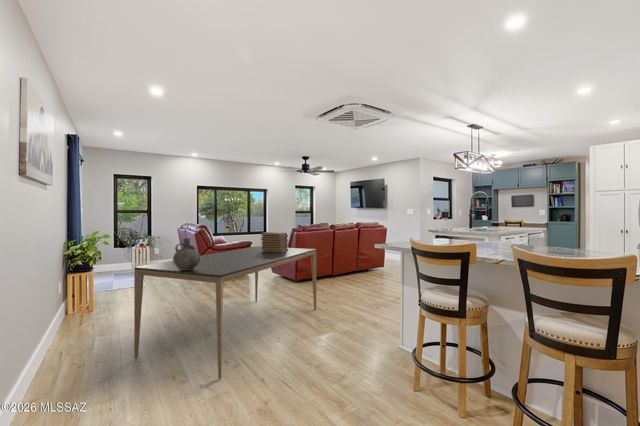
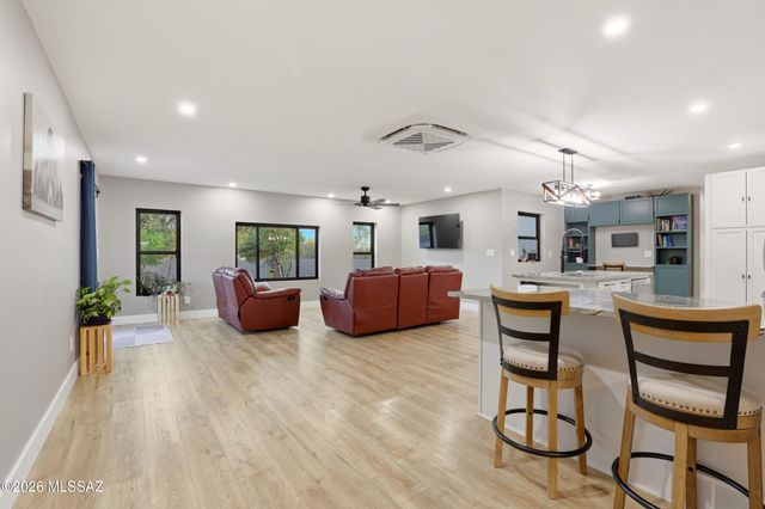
- ceramic jug [172,237,201,270]
- book stack [260,231,289,252]
- dining table [133,245,317,380]
